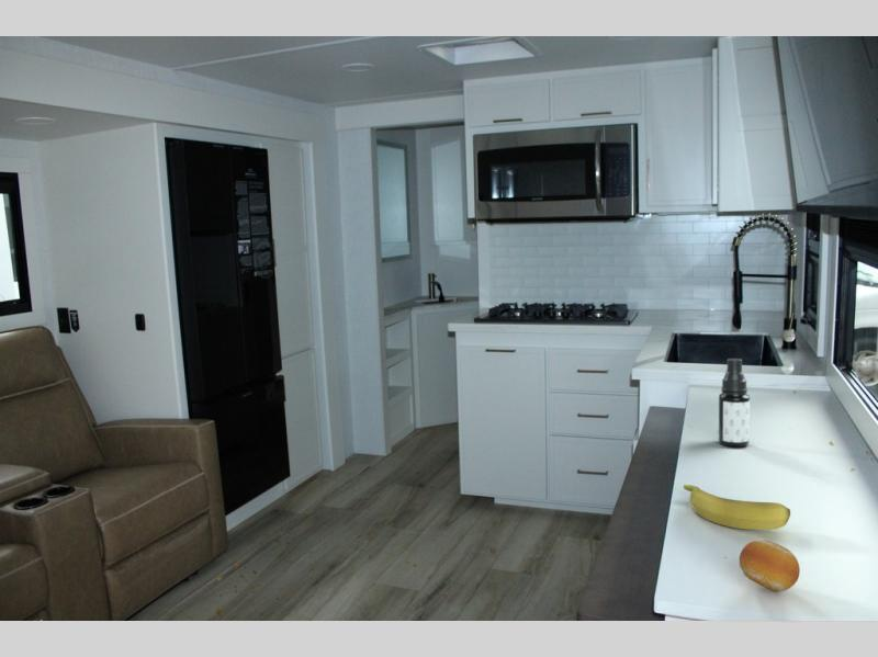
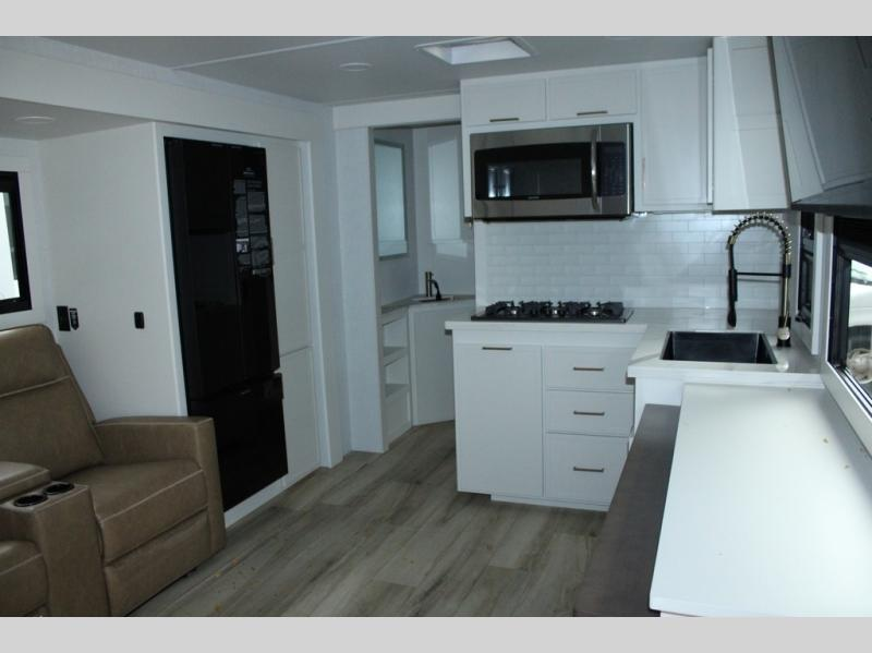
- fruit [738,539,801,592]
- spray bottle [718,358,751,448]
- banana [683,484,791,531]
